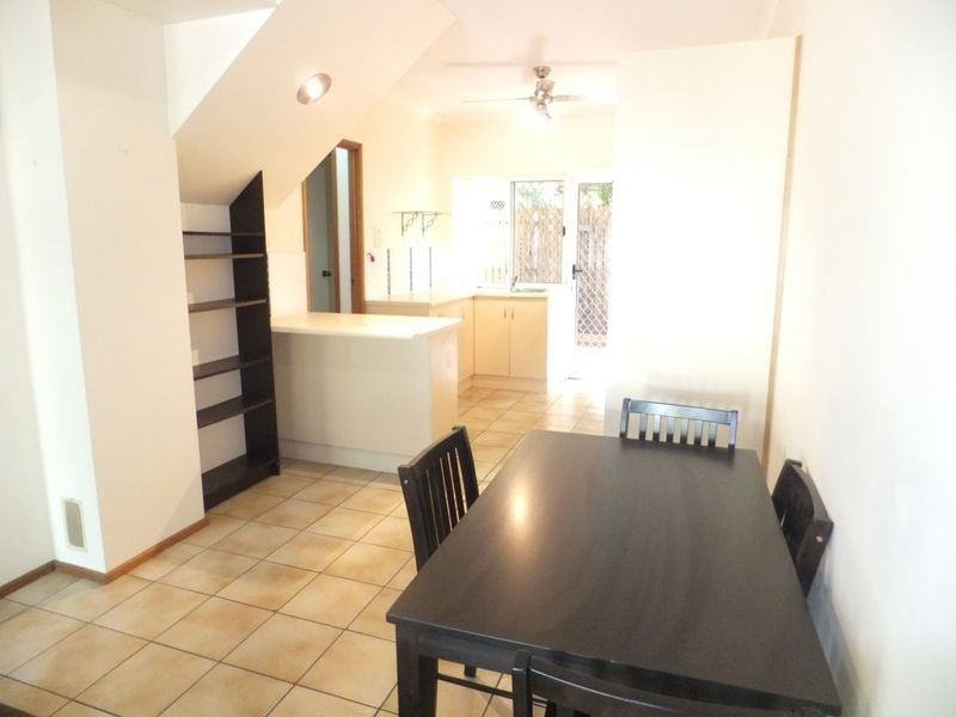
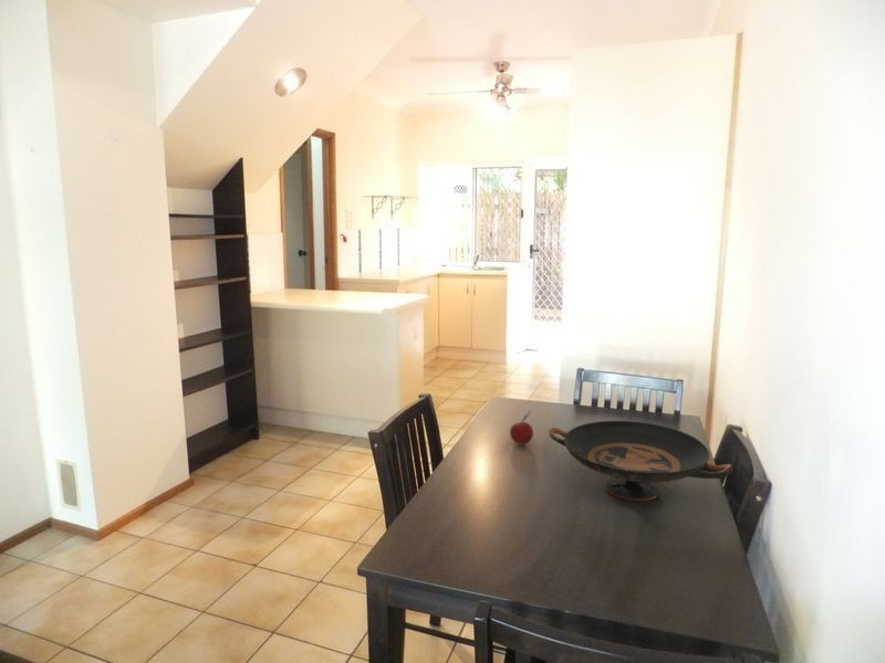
+ decorative bowl [548,420,733,502]
+ fruit [509,408,534,445]
